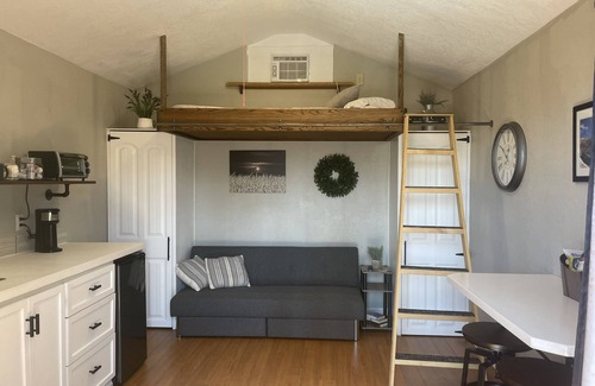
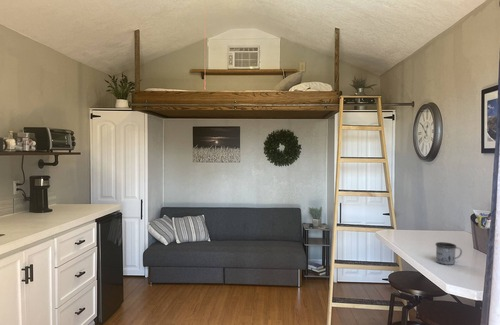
+ mug [435,241,463,266]
